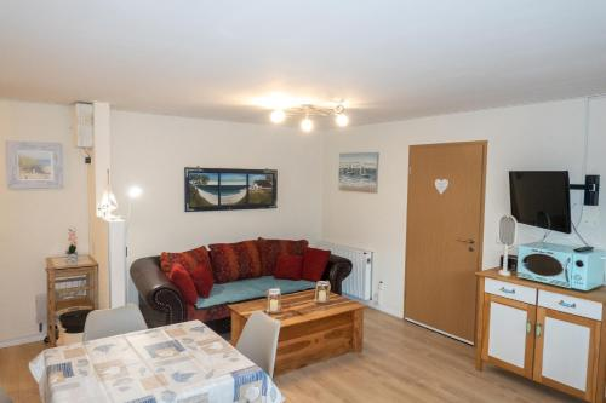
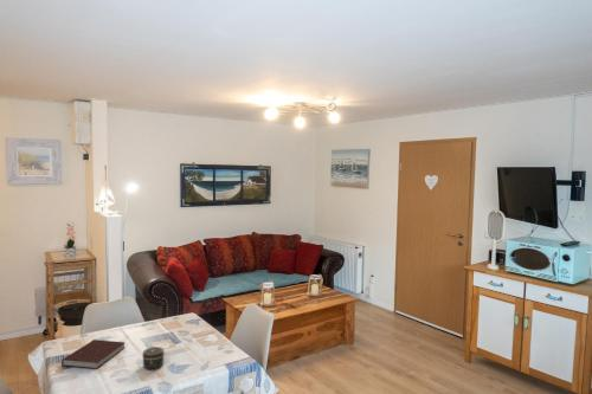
+ notebook [60,338,127,370]
+ jar [141,345,165,370]
